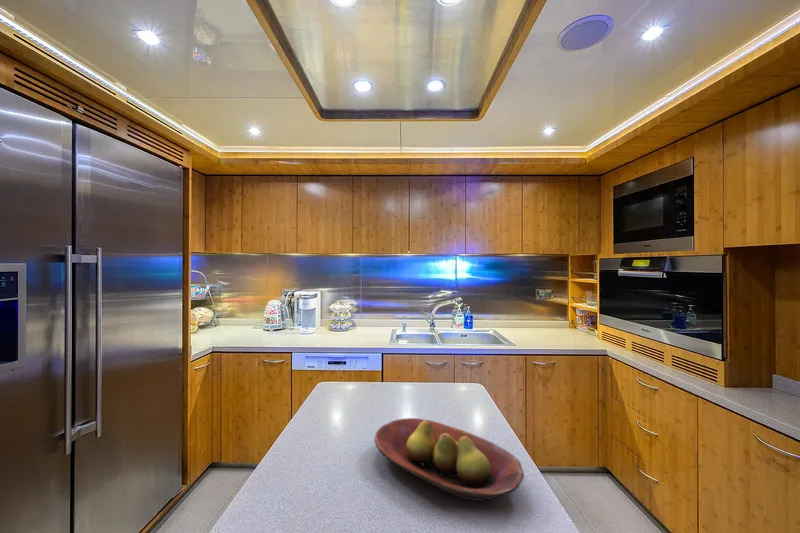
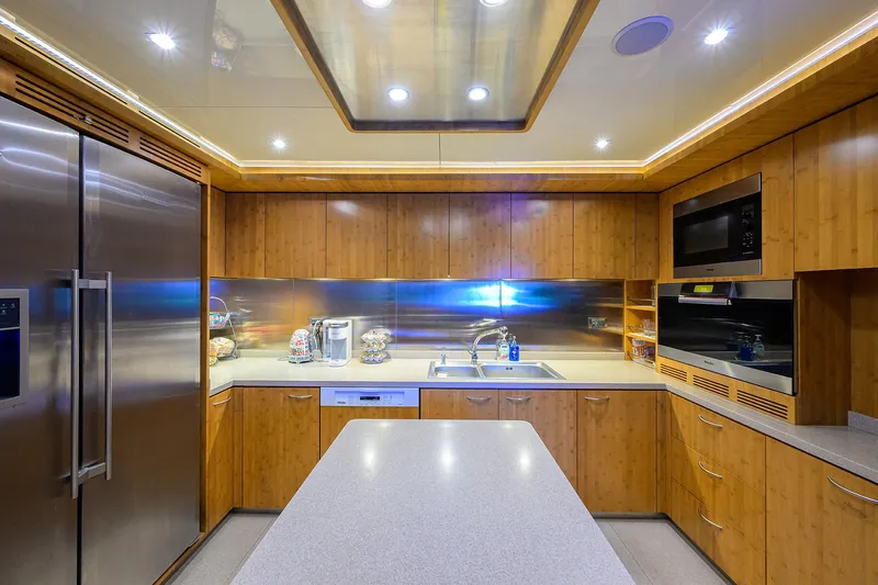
- fruit bowl [374,417,525,502]
